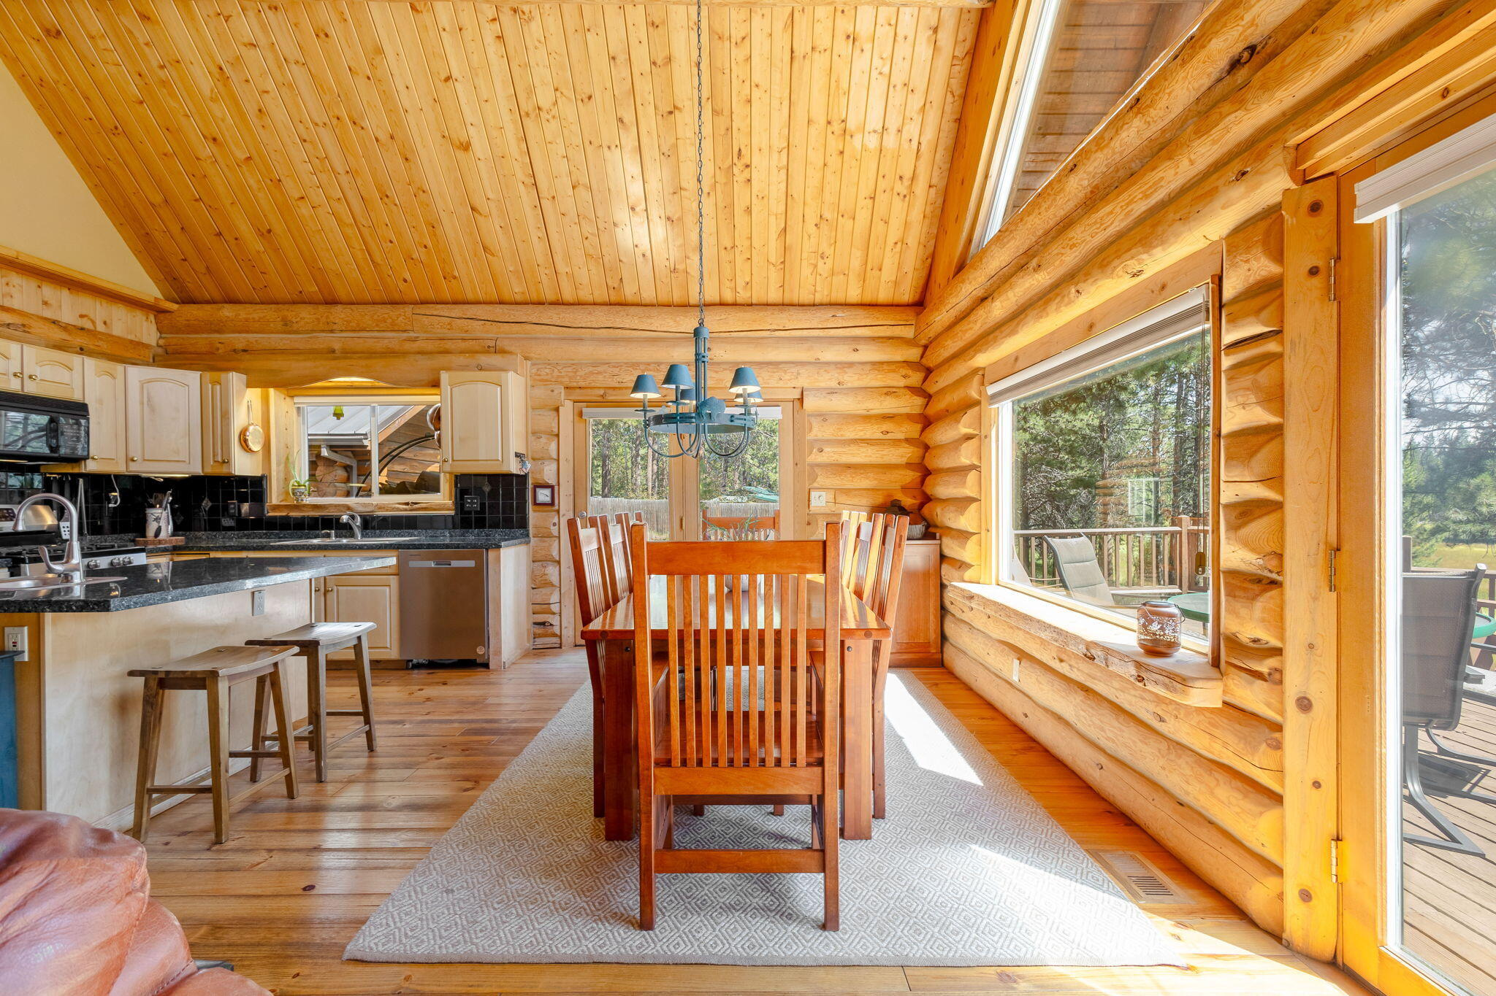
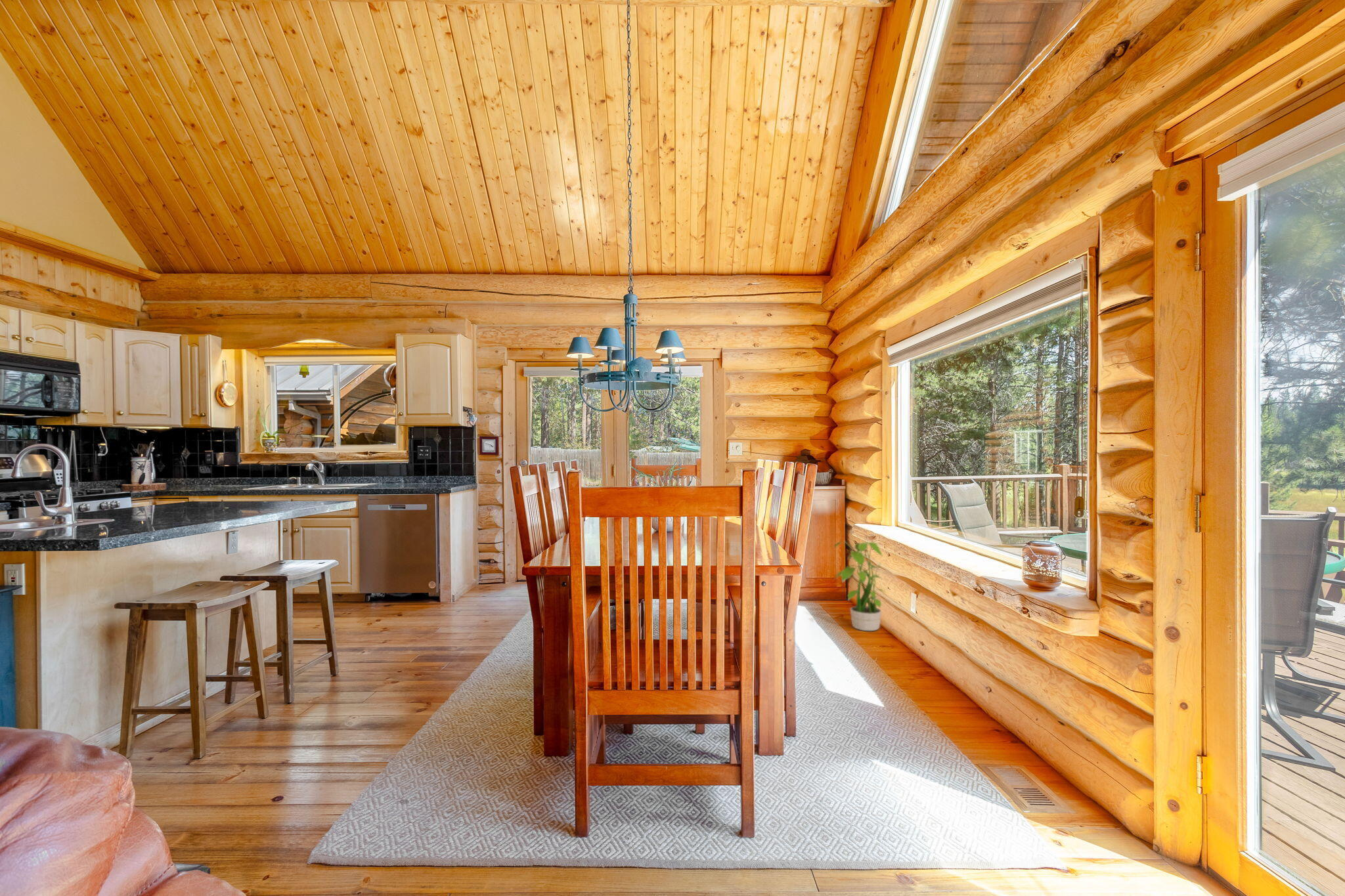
+ potted plant [833,538,885,631]
